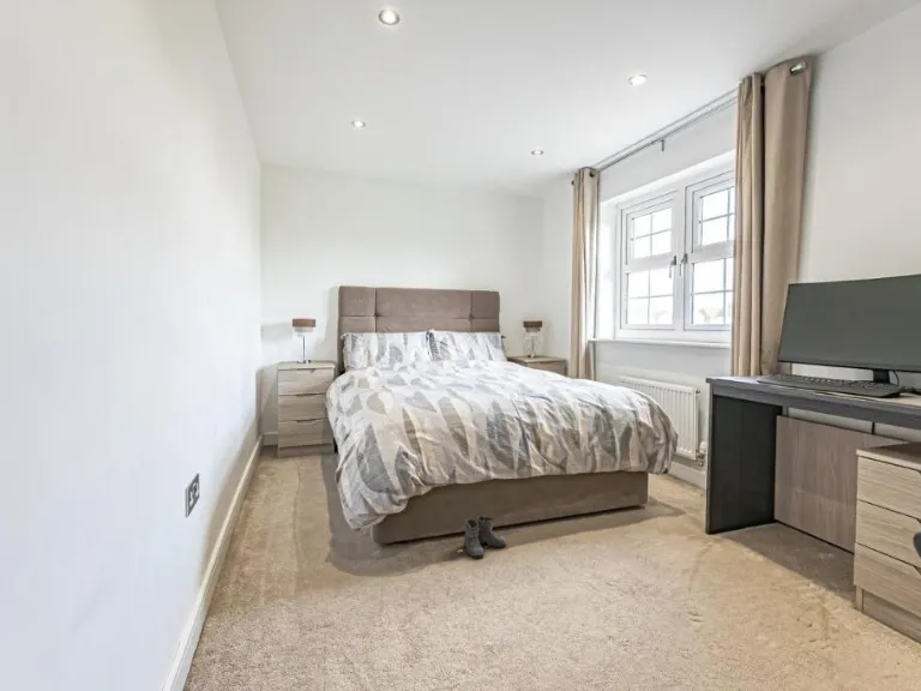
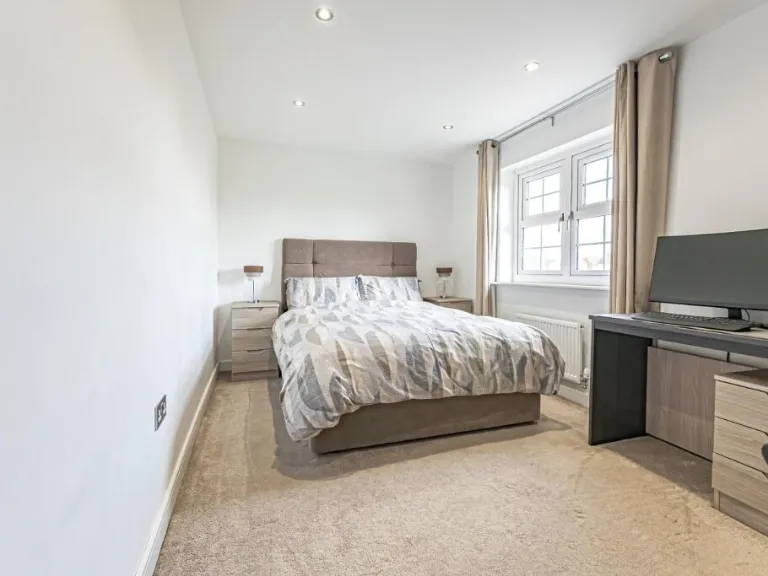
- boots [463,515,507,559]
